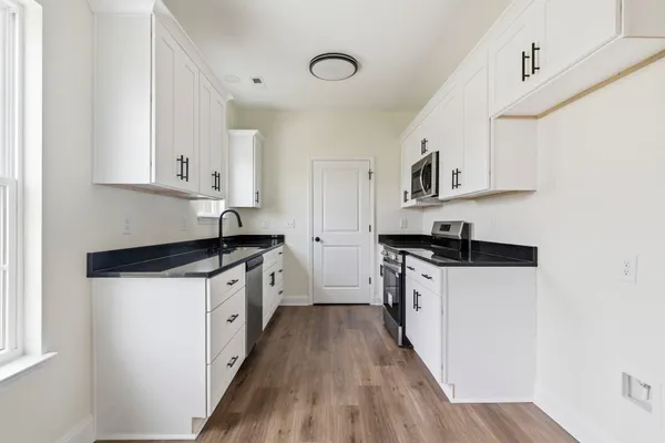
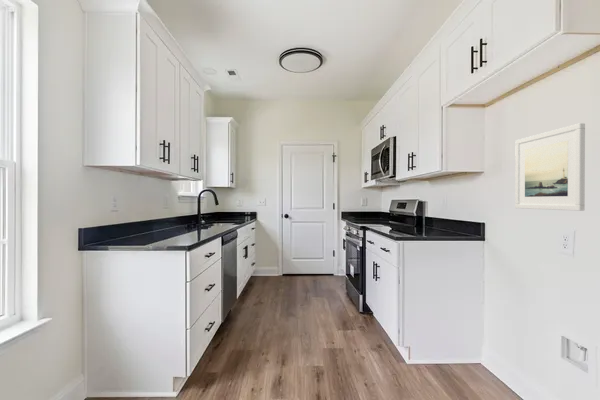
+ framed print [514,122,586,212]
